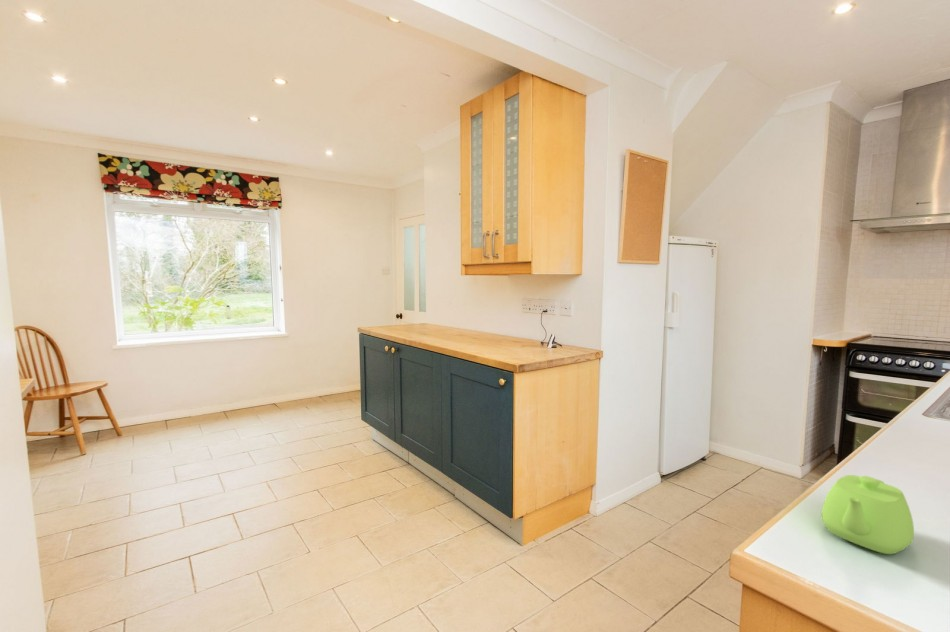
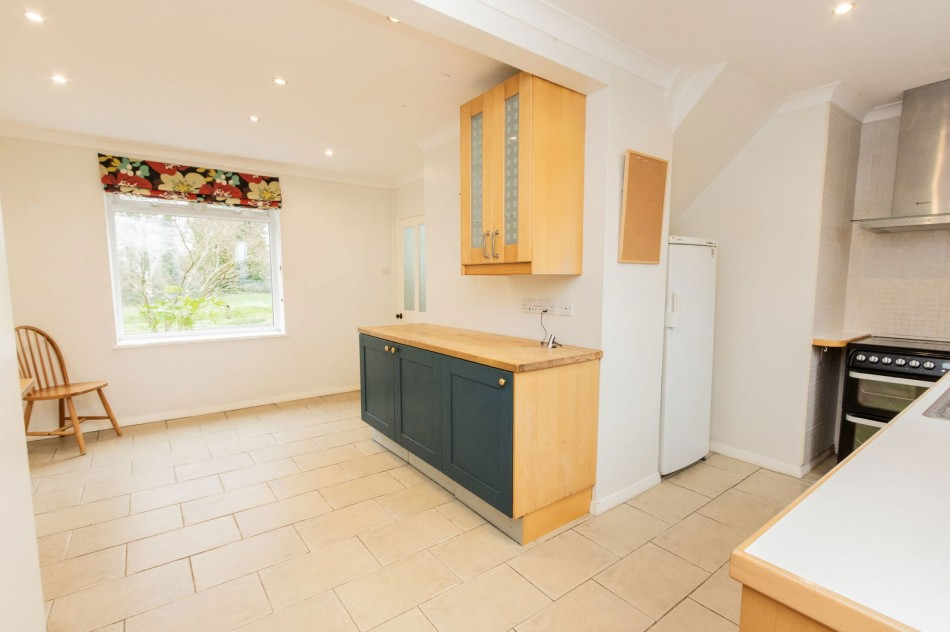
- teapot [821,474,915,555]
